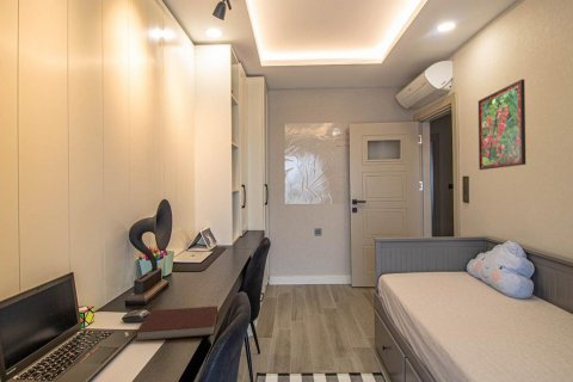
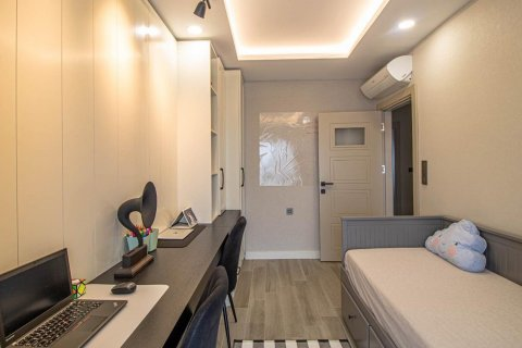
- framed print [478,78,526,171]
- notebook [135,304,218,343]
